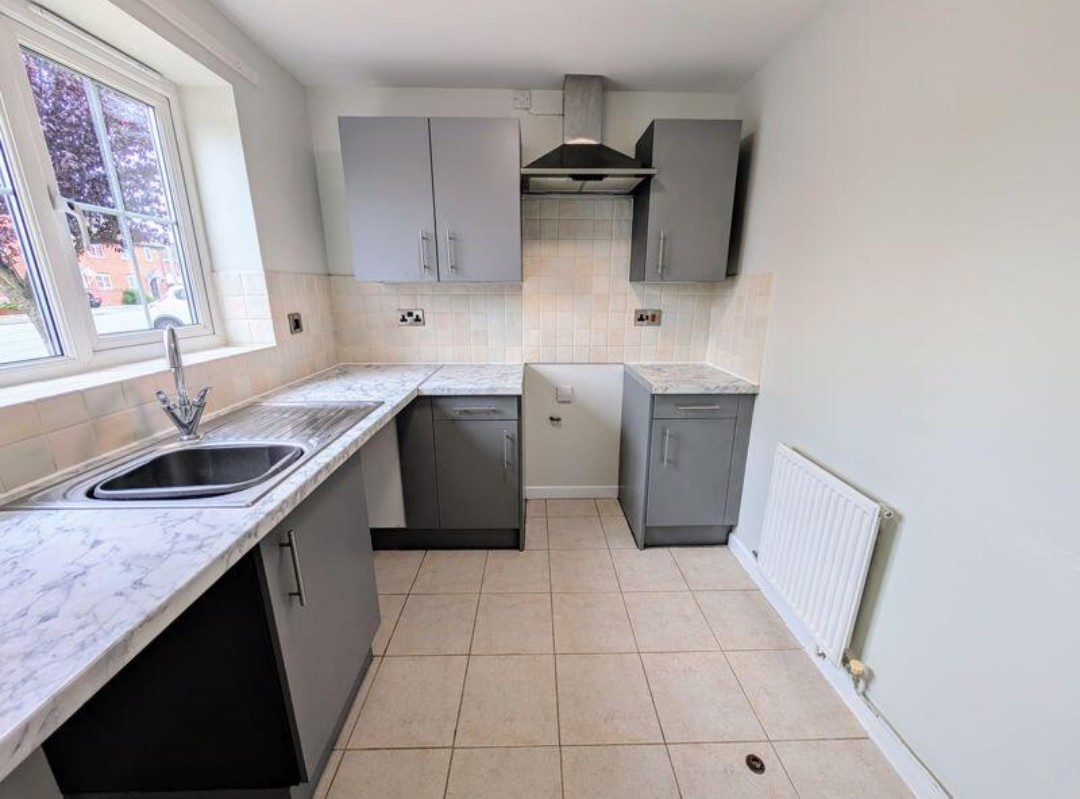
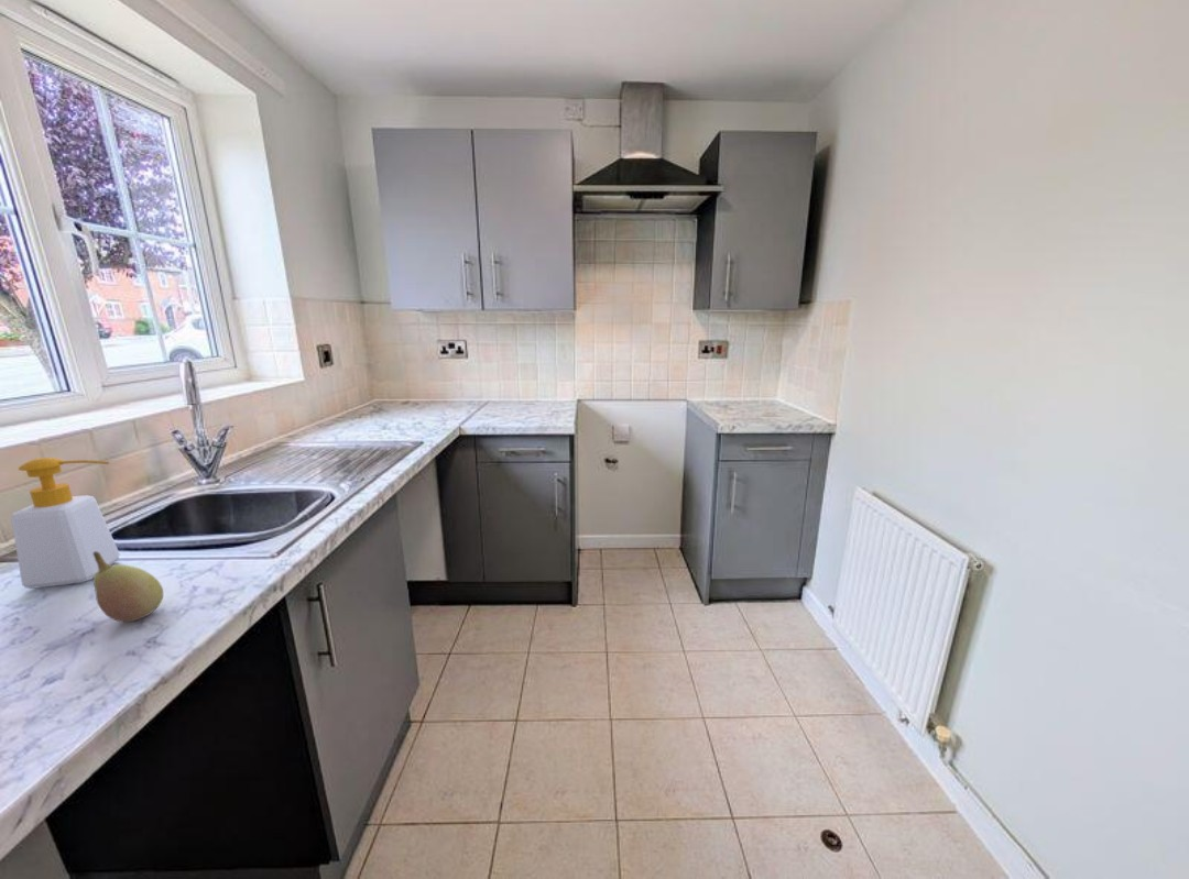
+ soap bottle [10,457,121,590]
+ fruit [92,551,164,623]
